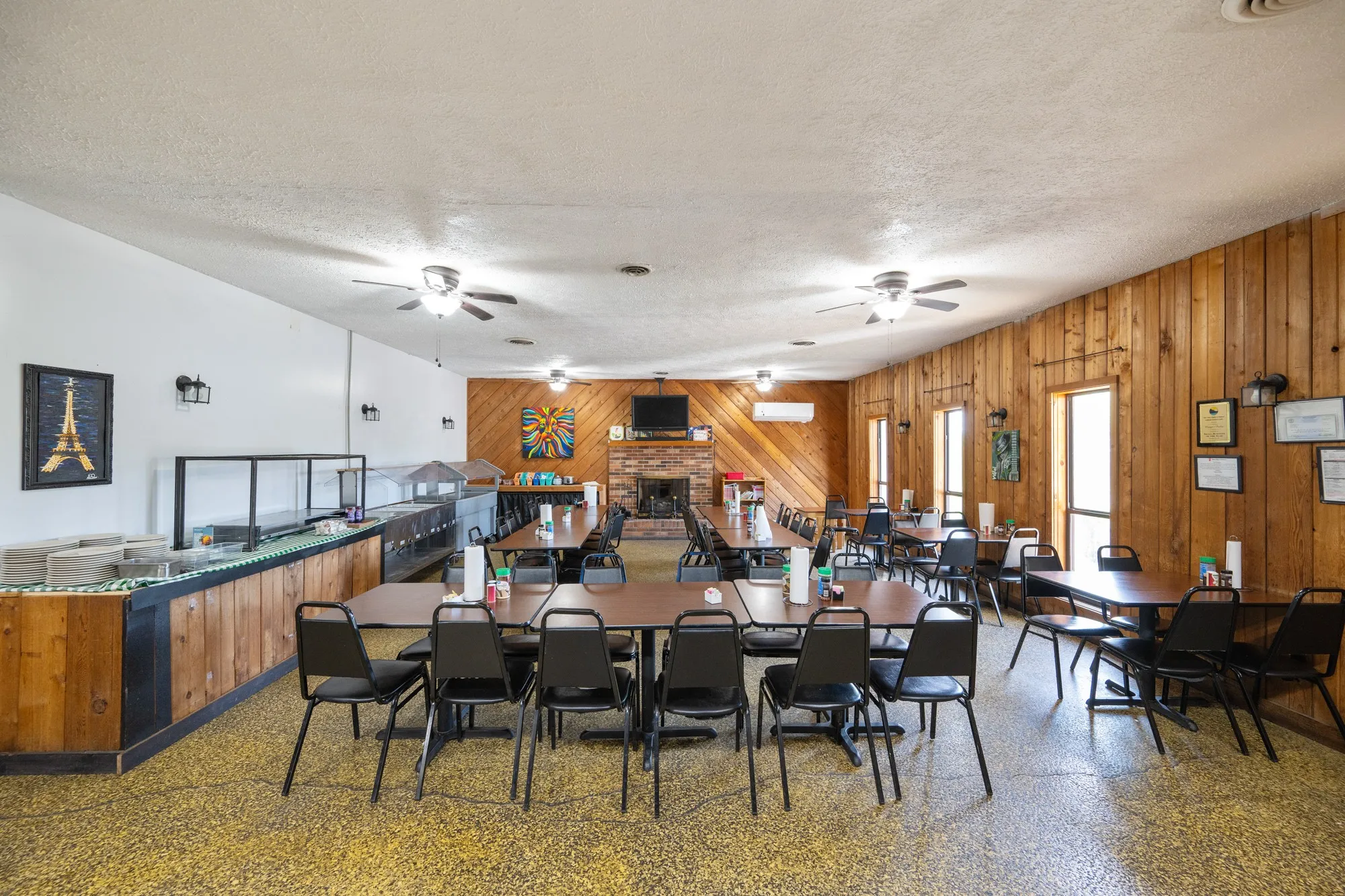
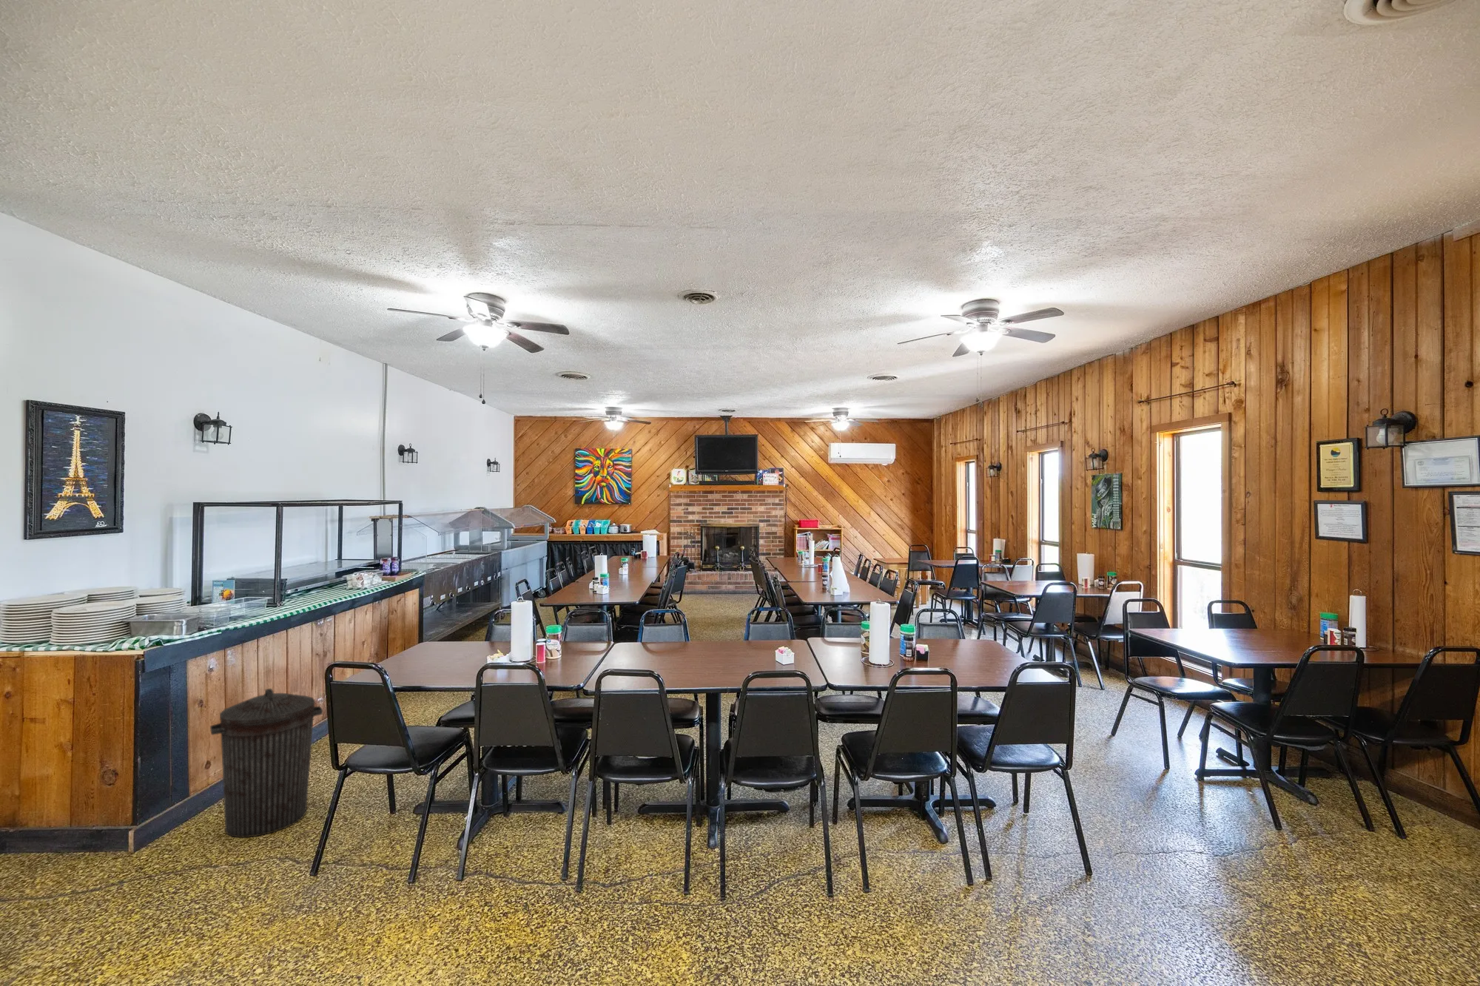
+ trash can [209,688,324,839]
